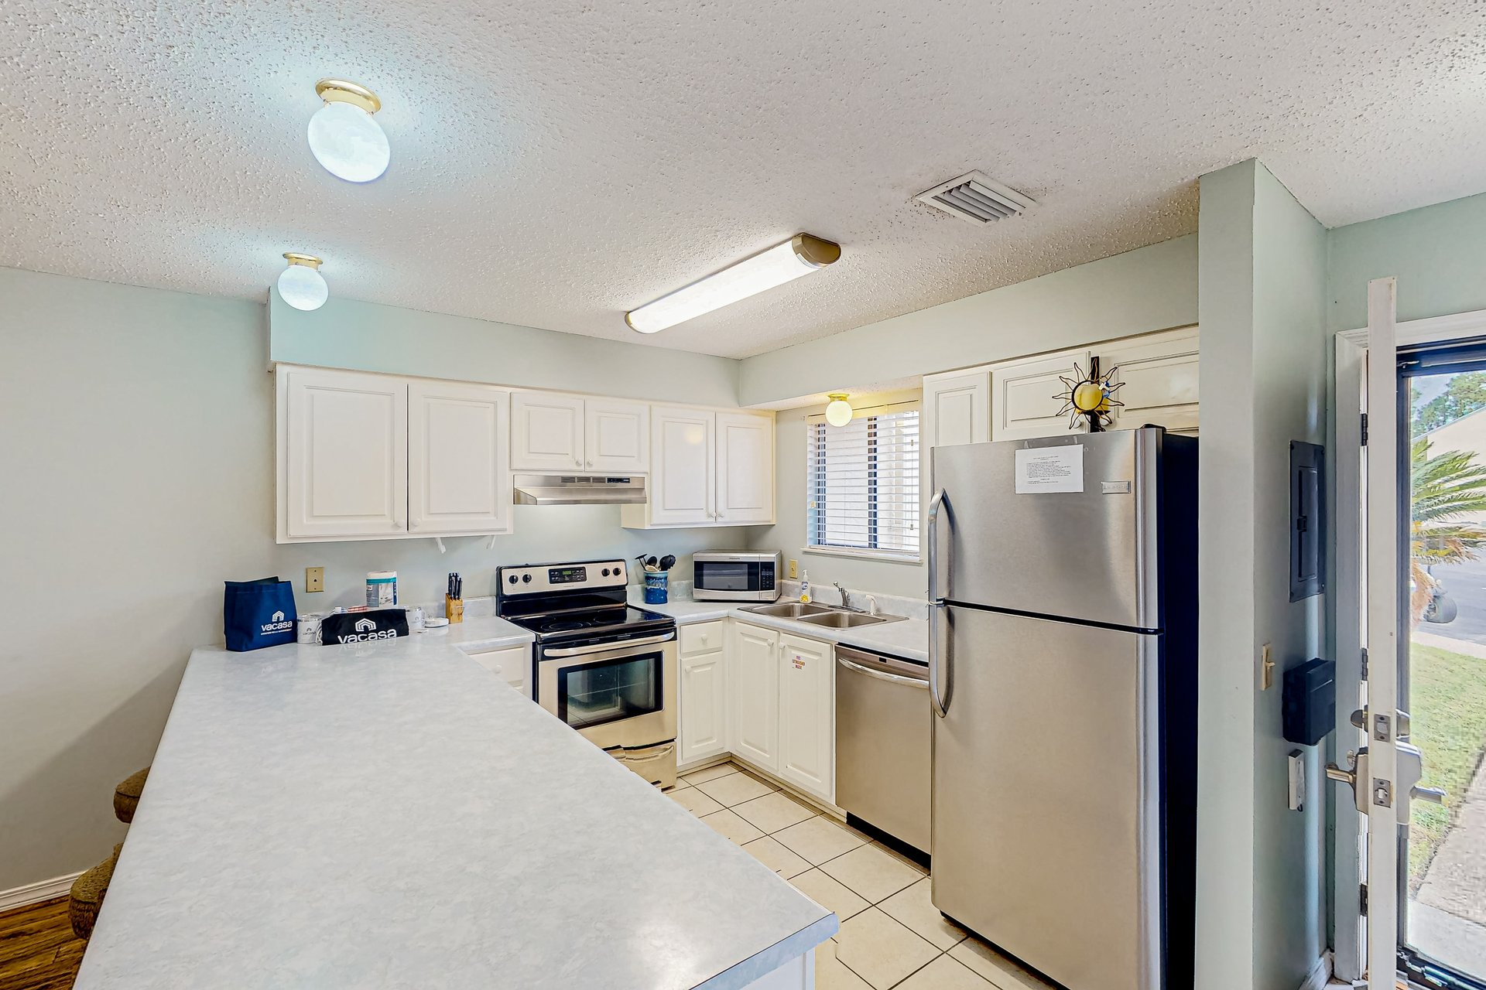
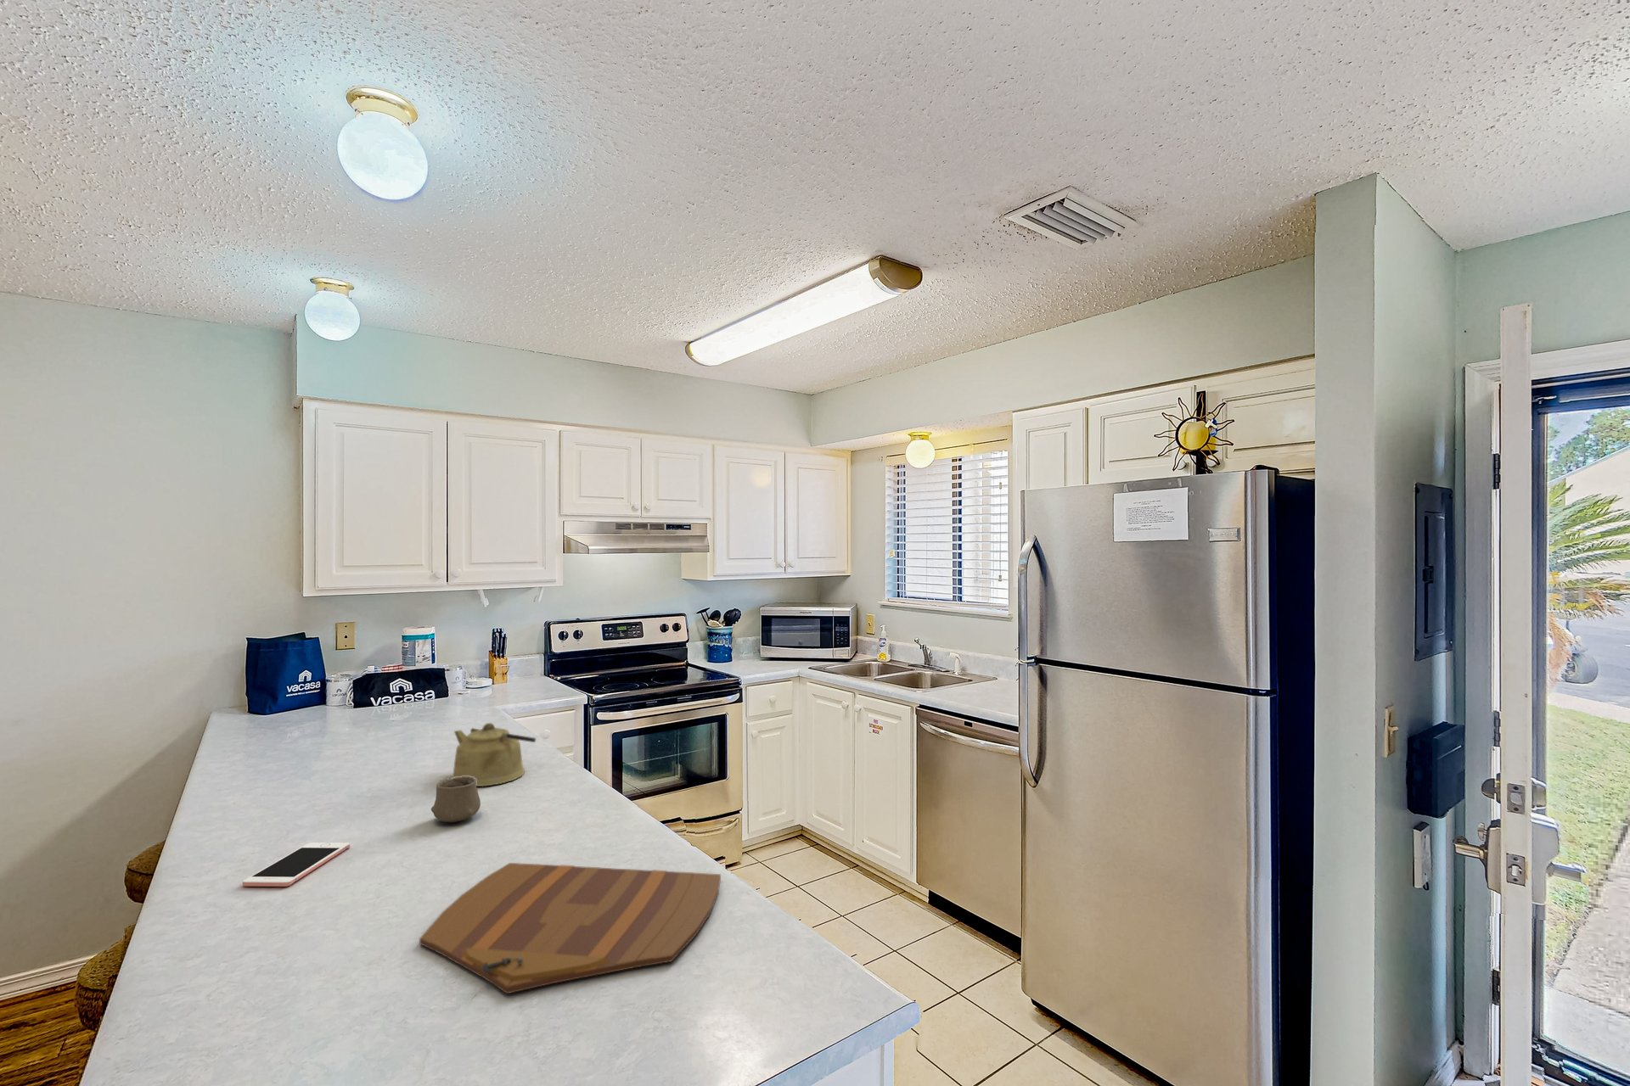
+ cutting board [418,862,722,994]
+ cell phone [243,841,350,887]
+ cup [431,776,481,823]
+ kettle [450,722,536,788]
